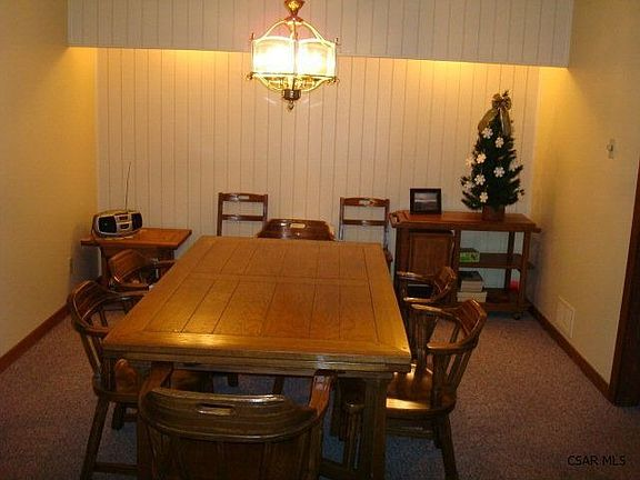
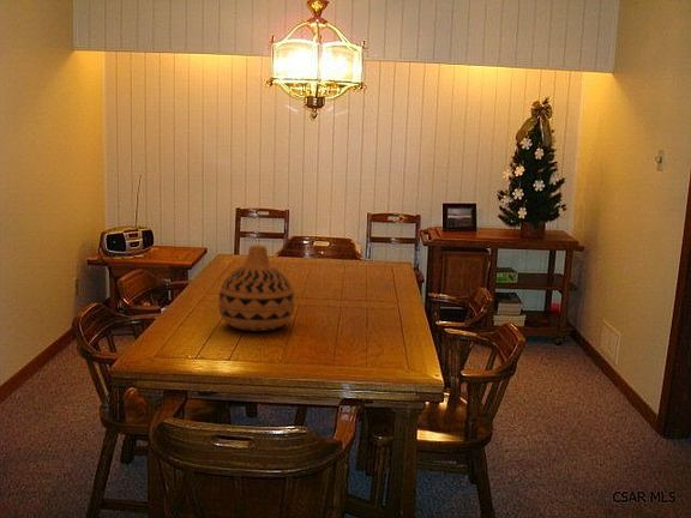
+ vase [217,245,295,332]
